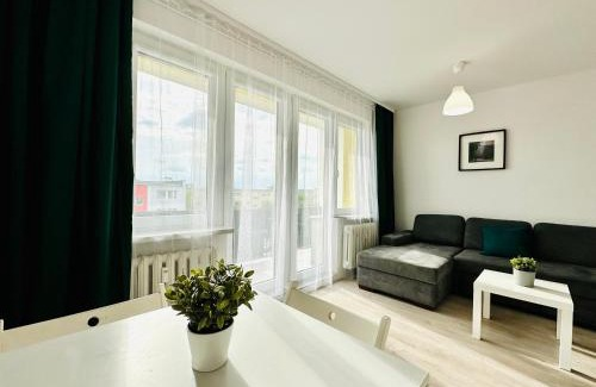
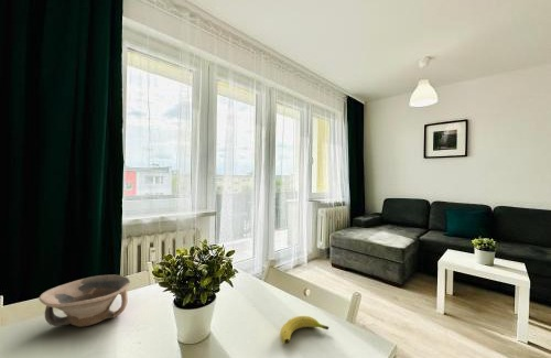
+ bowl [37,274,131,328]
+ fruit [279,315,329,345]
